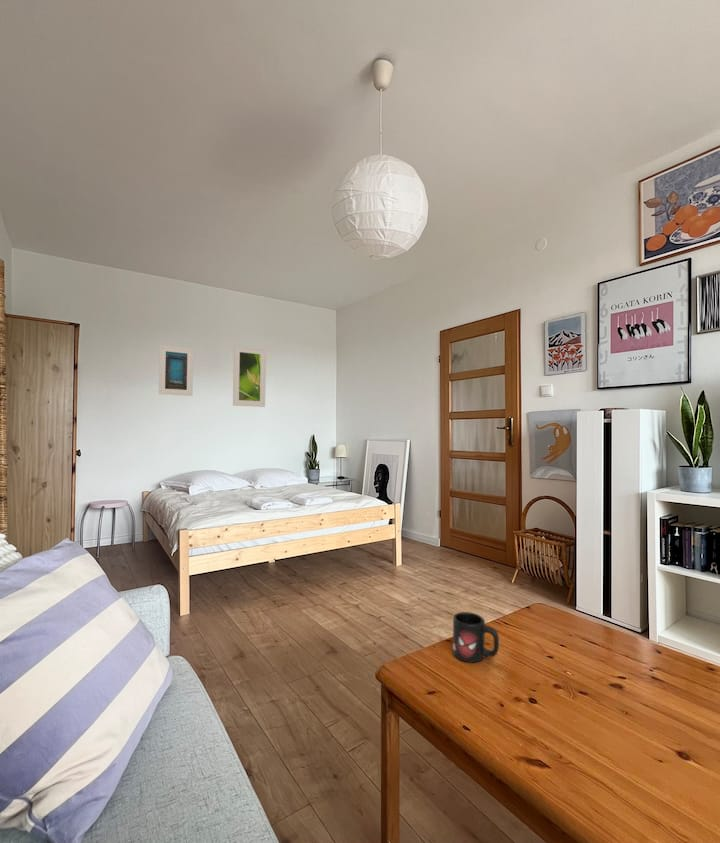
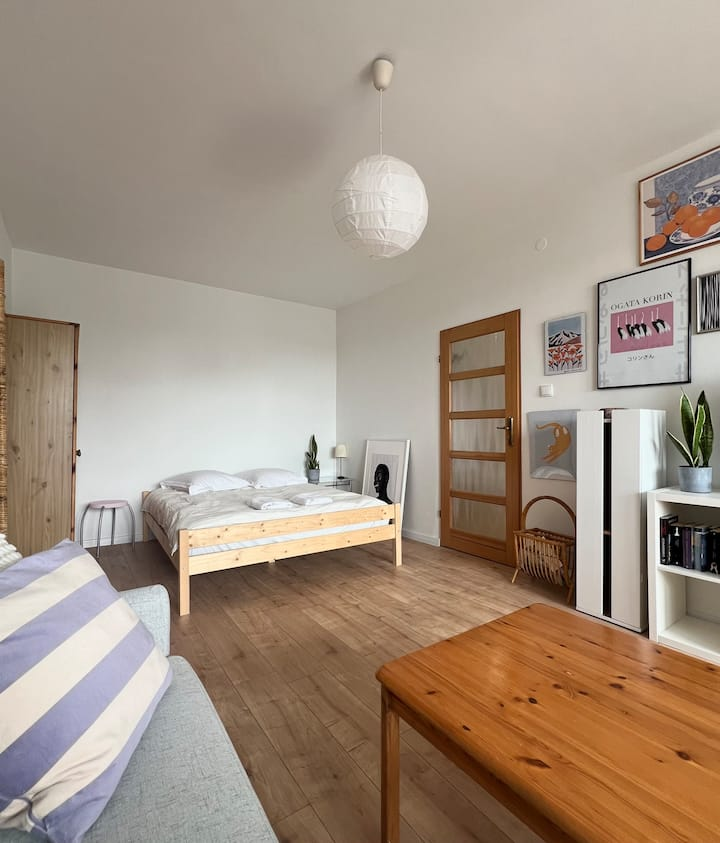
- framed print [158,344,194,397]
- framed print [232,345,267,408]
- mug [452,611,500,664]
